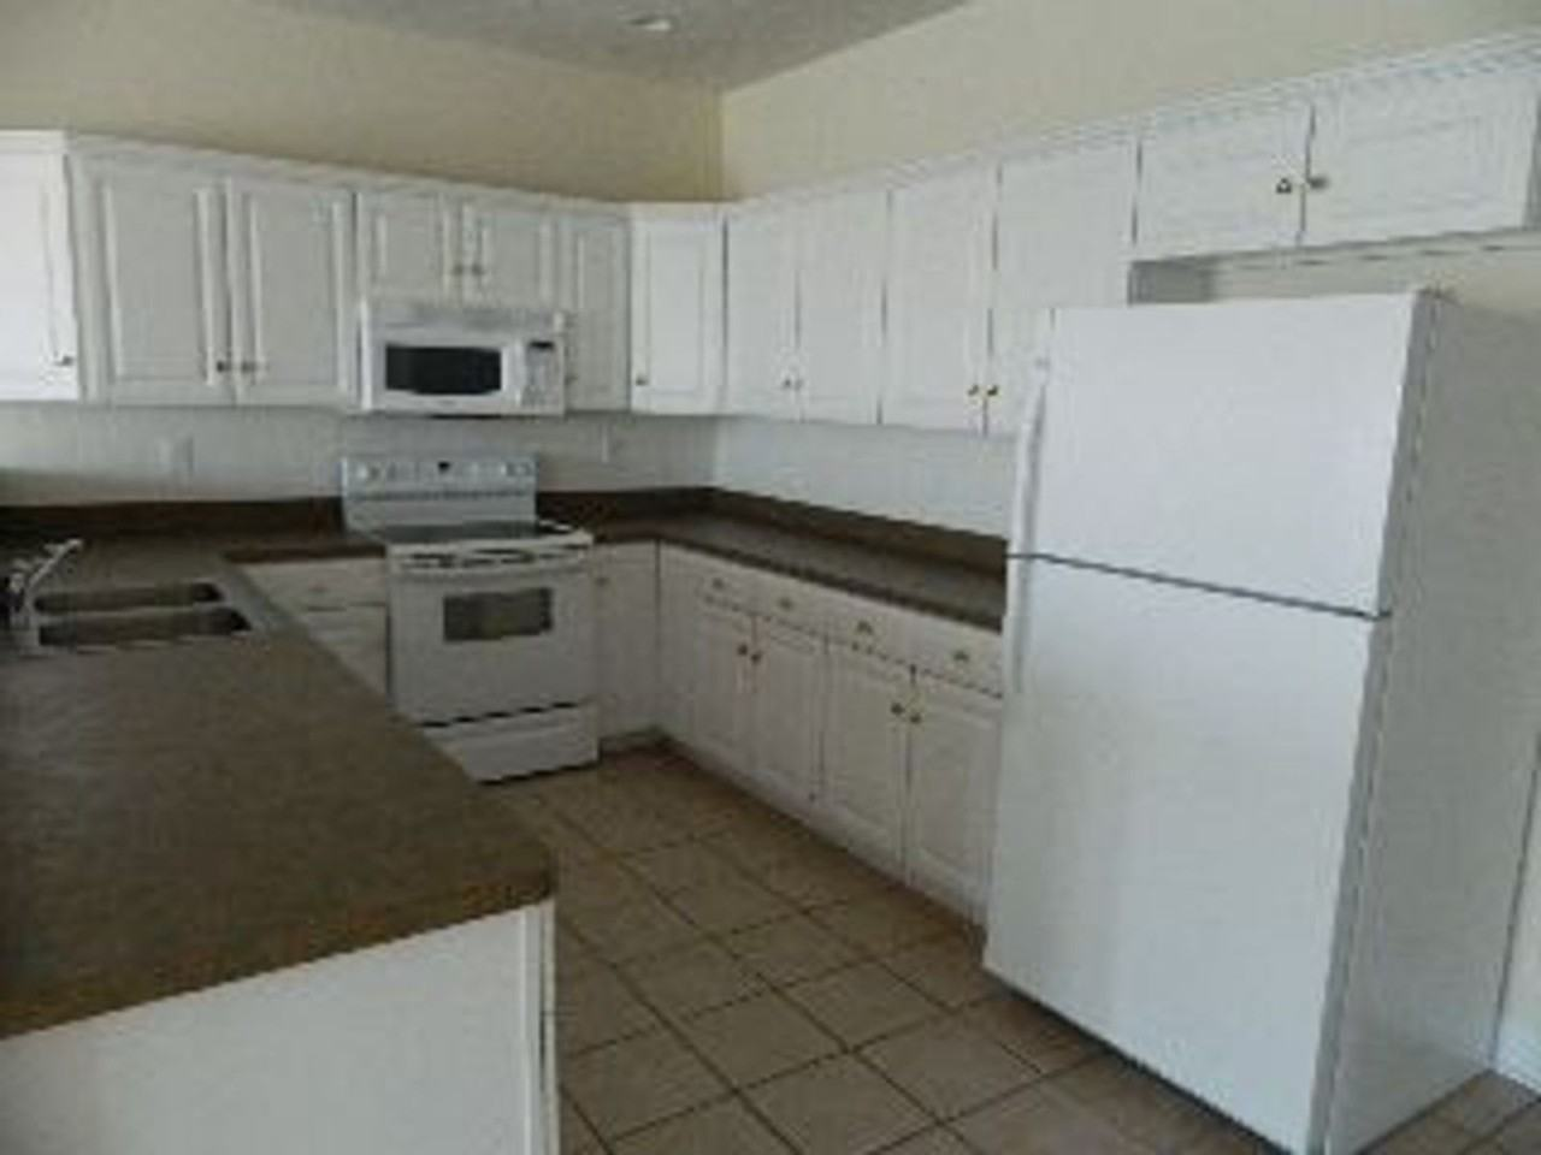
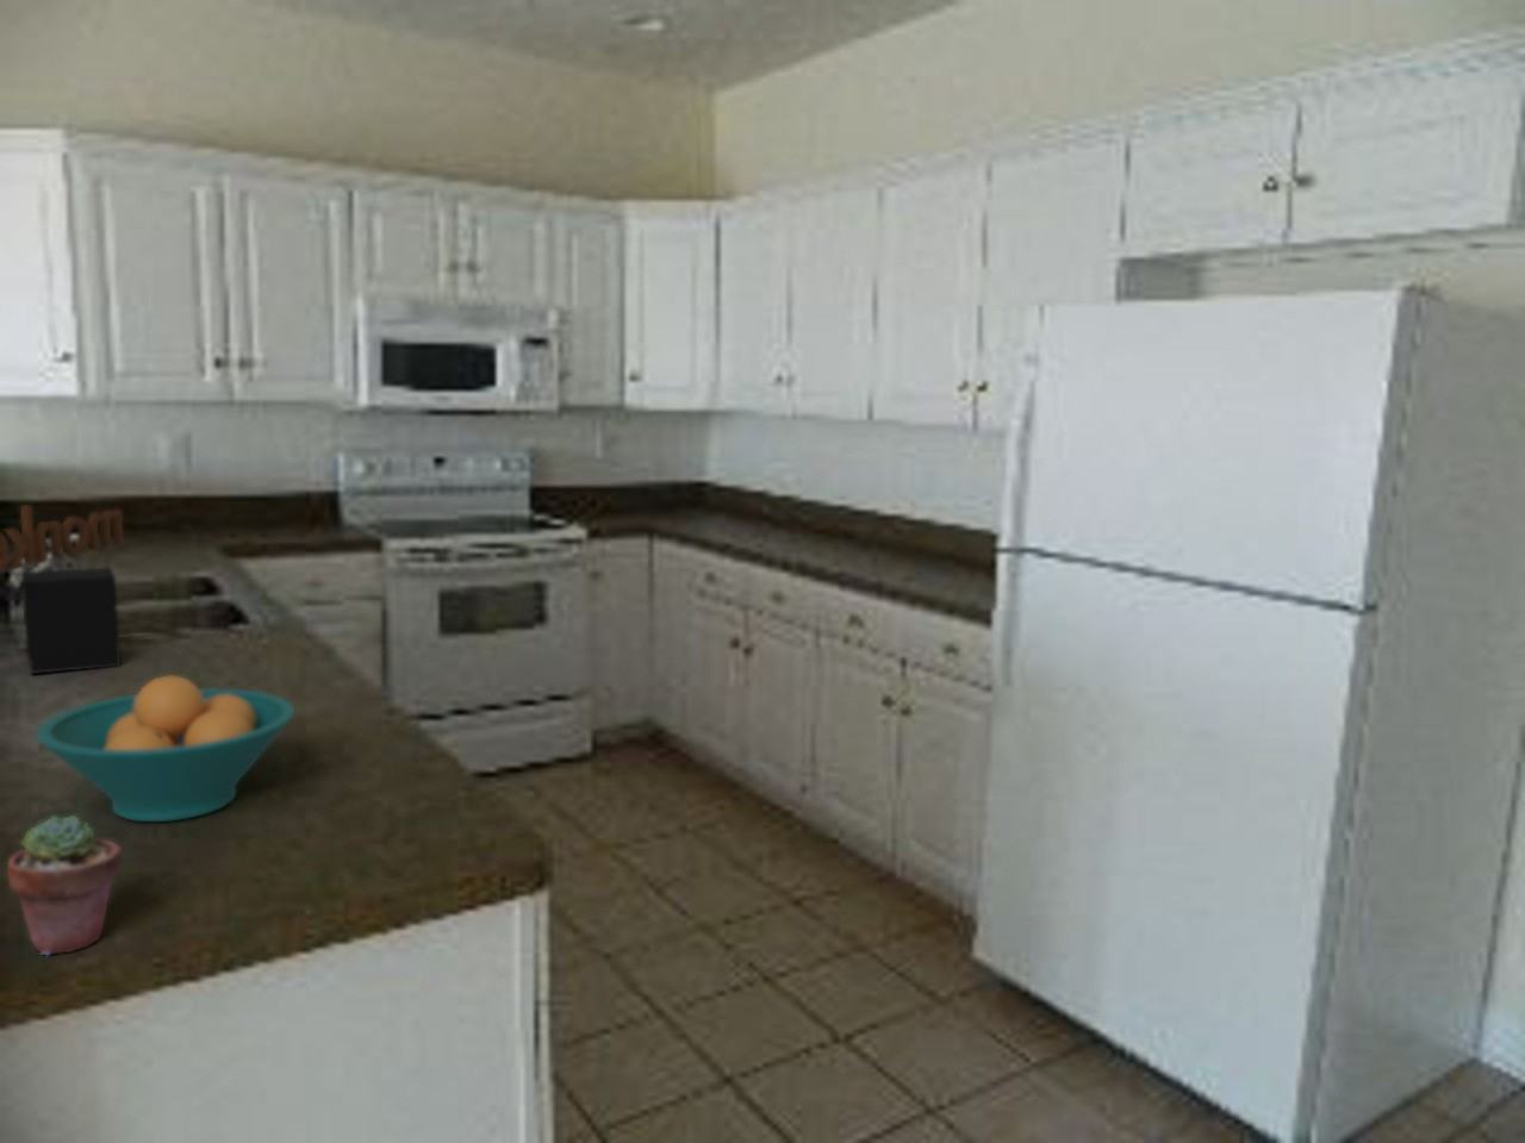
+ fruit bowl [35,675,295,822]
+ knife block [0,503,125,675]
+ potted succulent [6,814,122,957]
